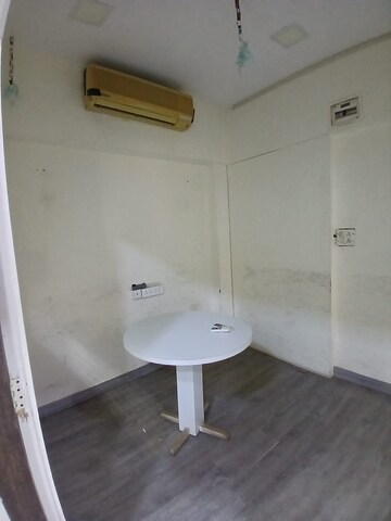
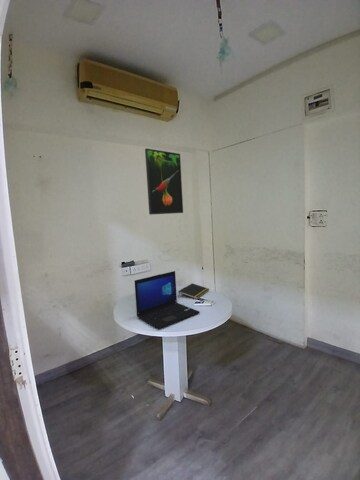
+ notepad [177,282,210,300]
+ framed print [144,147,184,216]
+ laptop [134,270,201,330]
